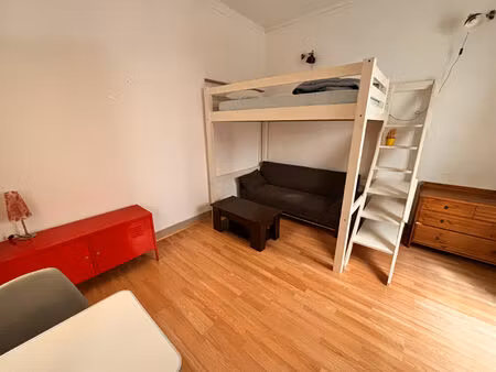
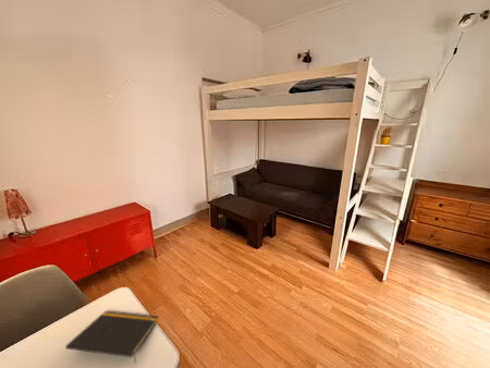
+ notepad [65,310,160,366]
